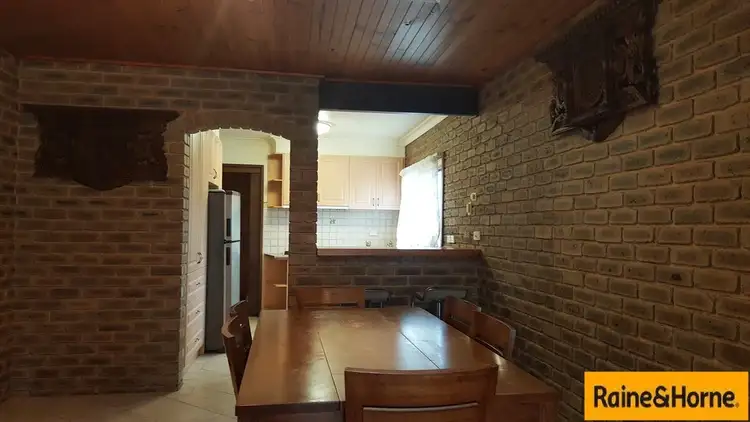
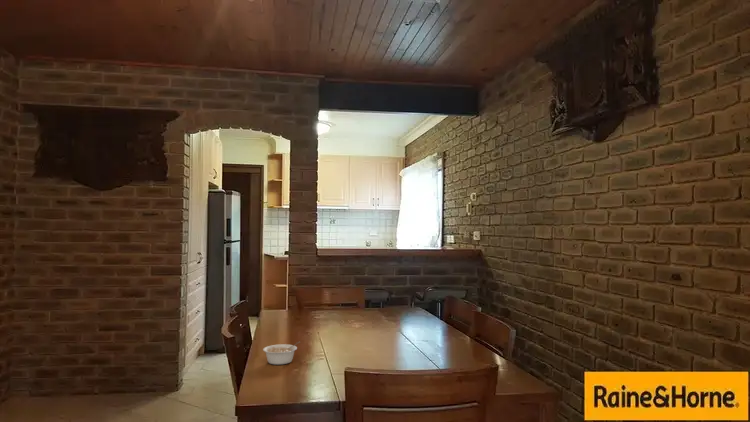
+ legume [262,341,300,366]
